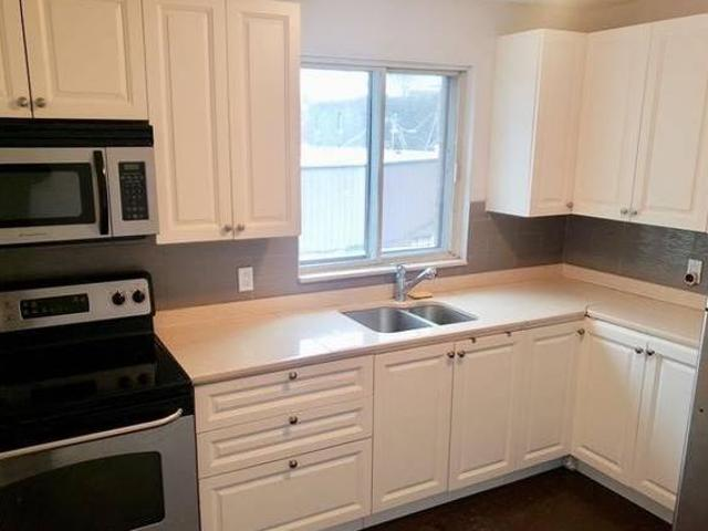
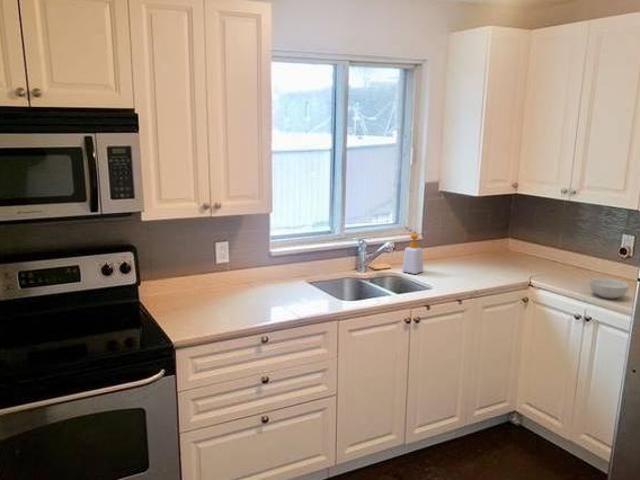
+ soap bottle [401,232,424,275]
+ cereal bowl [589,277,630,300]
